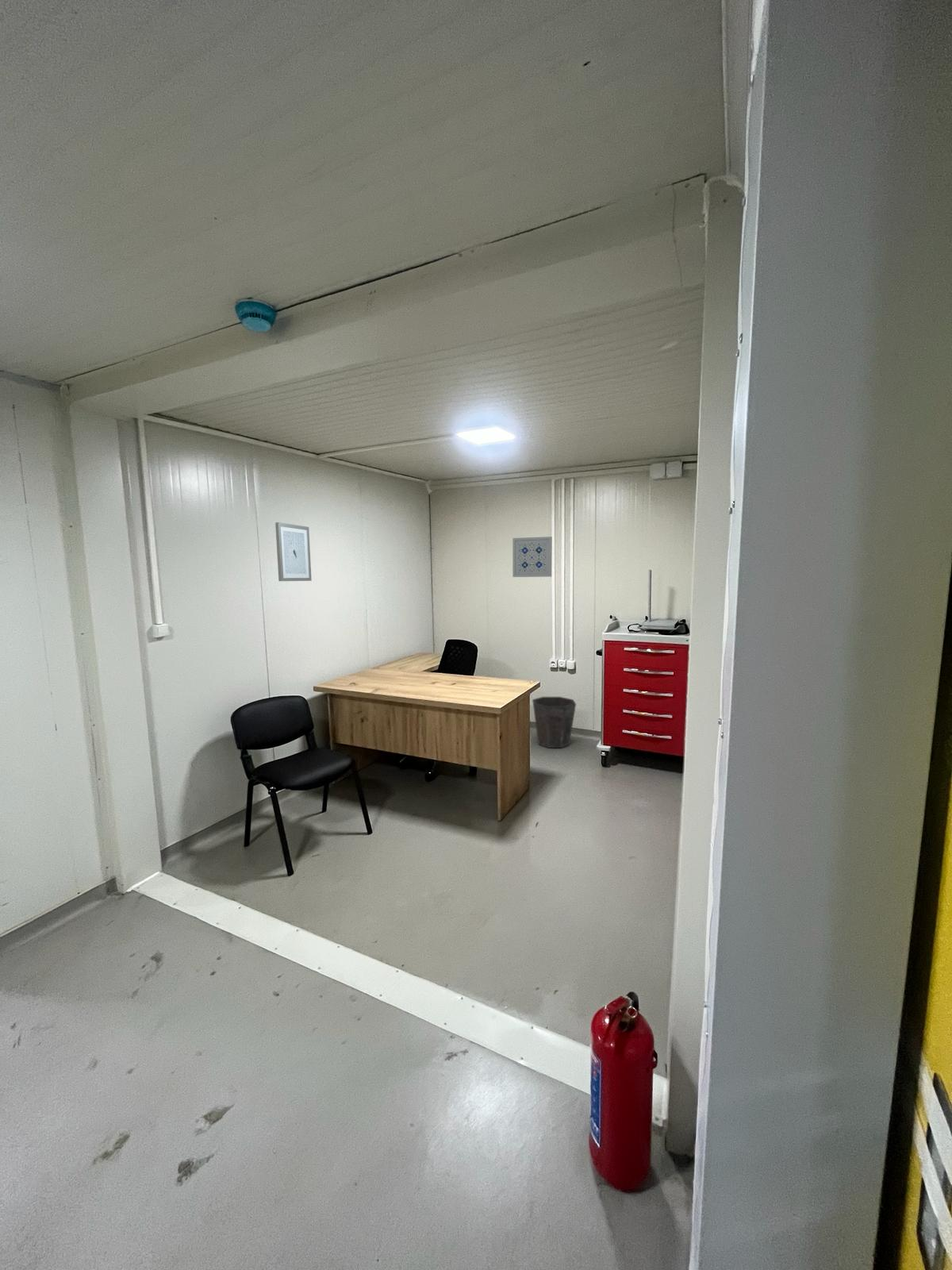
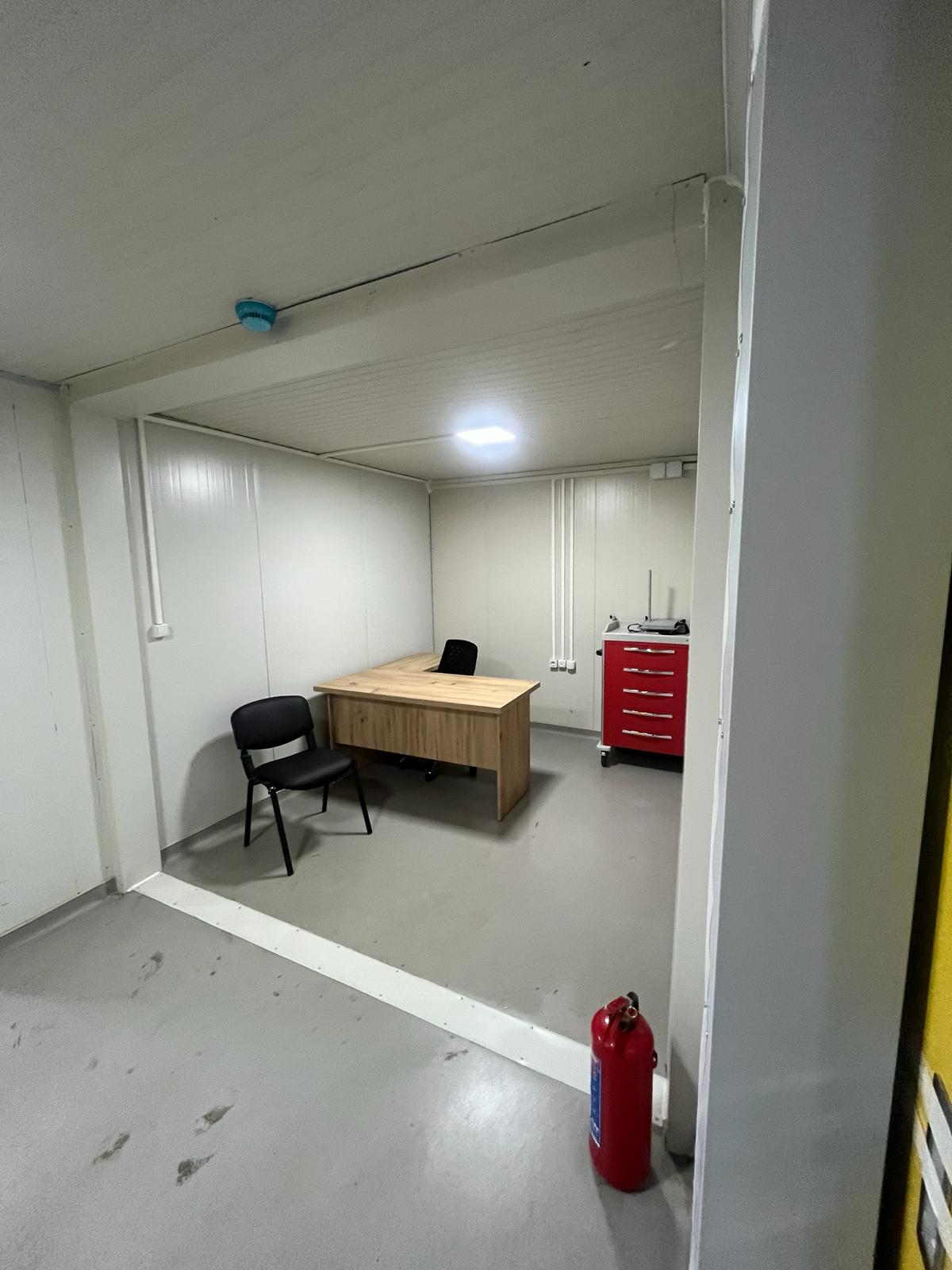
- wall art [274,521,312,582]
- waste bin [532,696,577,749]
- wall art [512,536,553,578]
